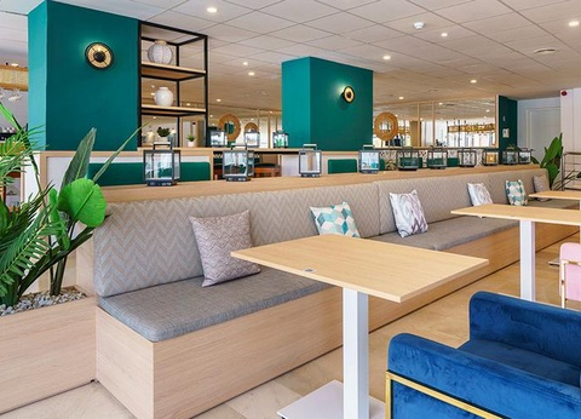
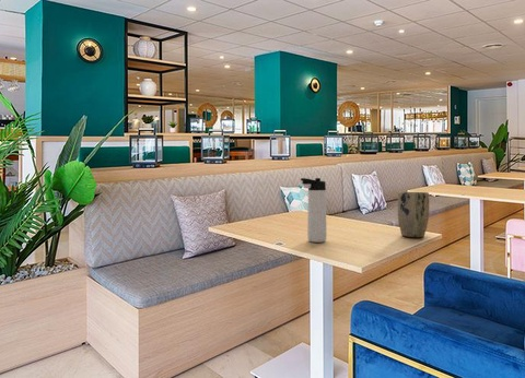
+ thermos bottle [300,177,328,244]
+ plant pot [397,190,430,238]
